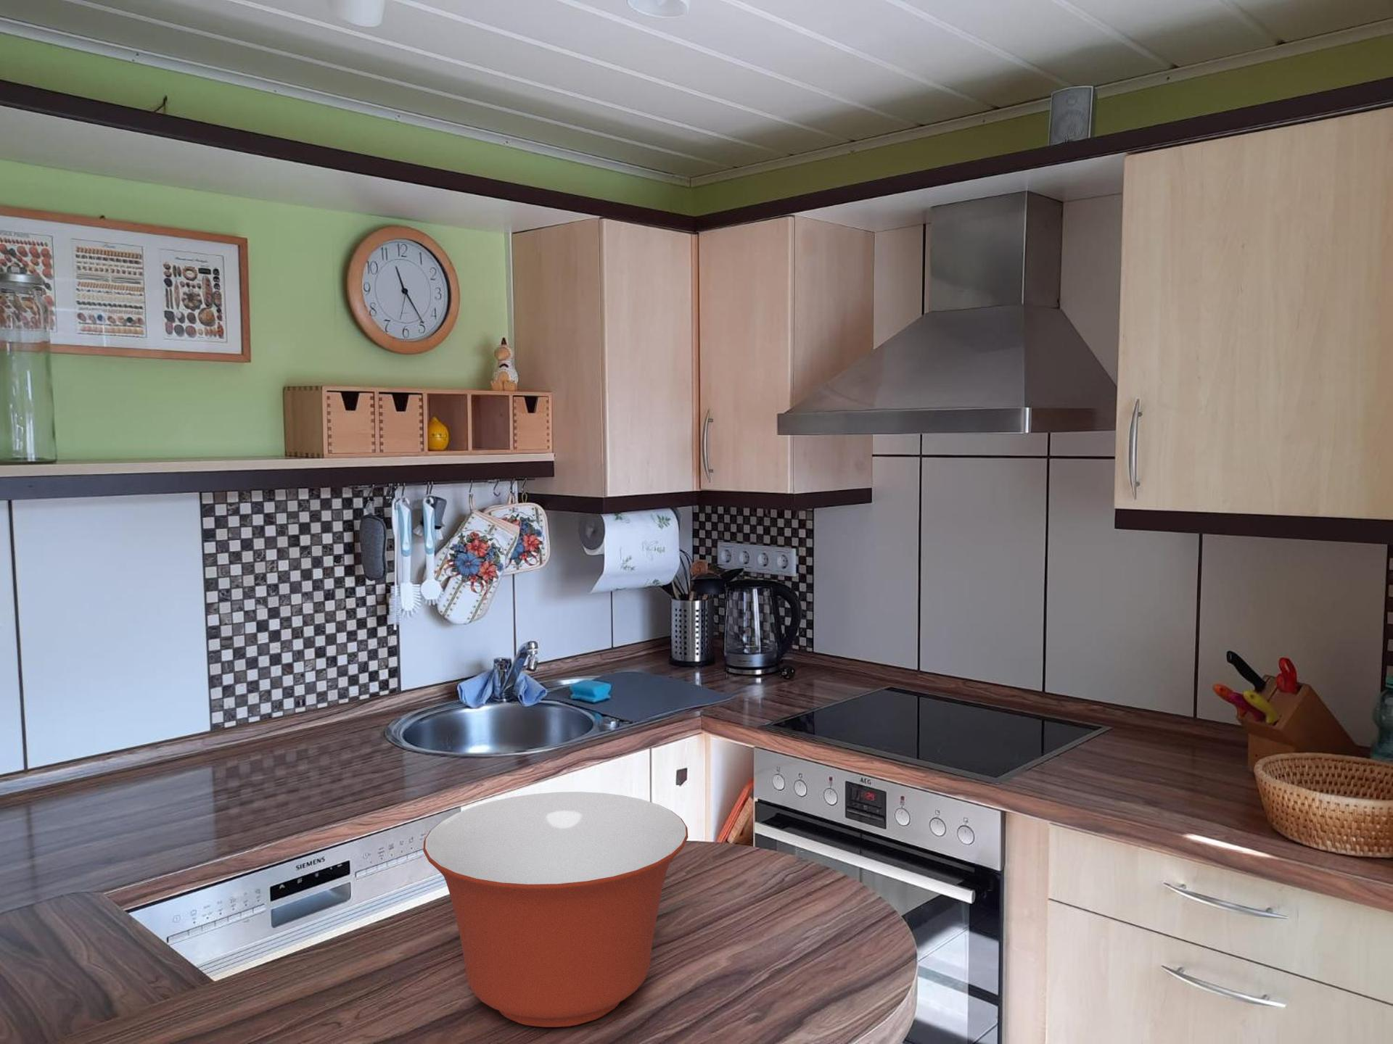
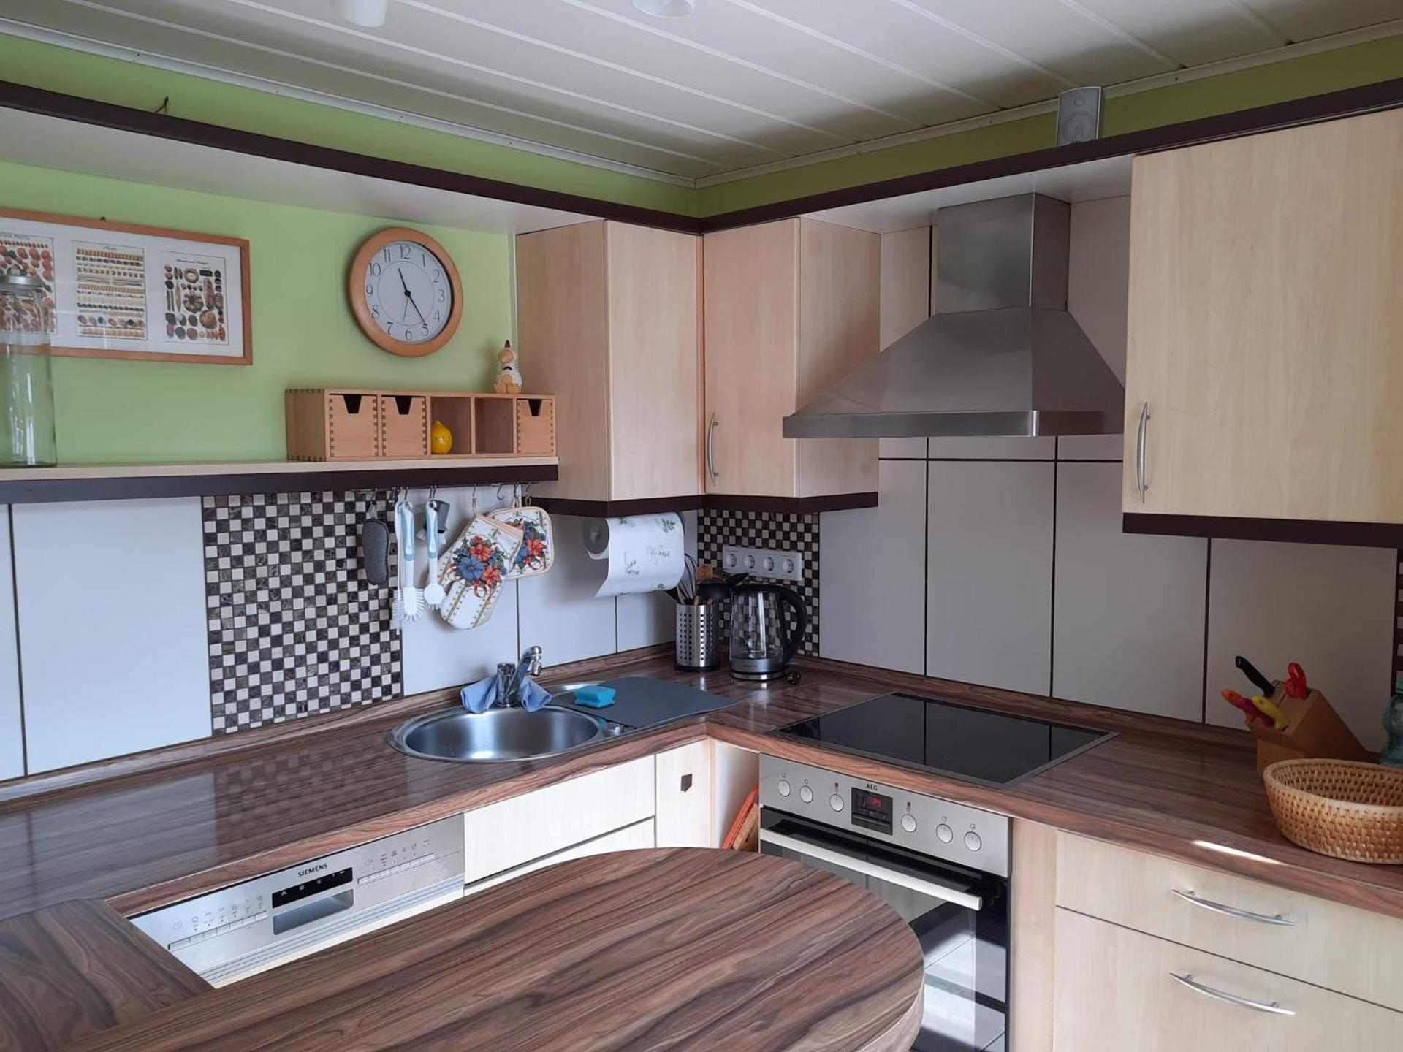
- mixing bowl [422,791,689,1028]
